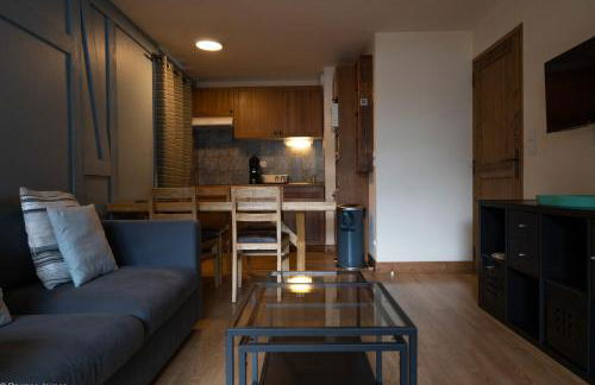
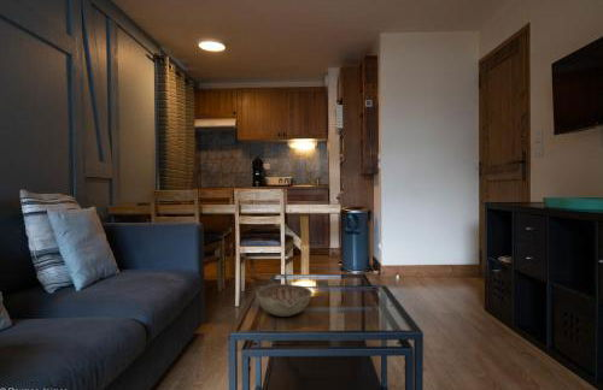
+ decorative bowl [254,283,314,318]
